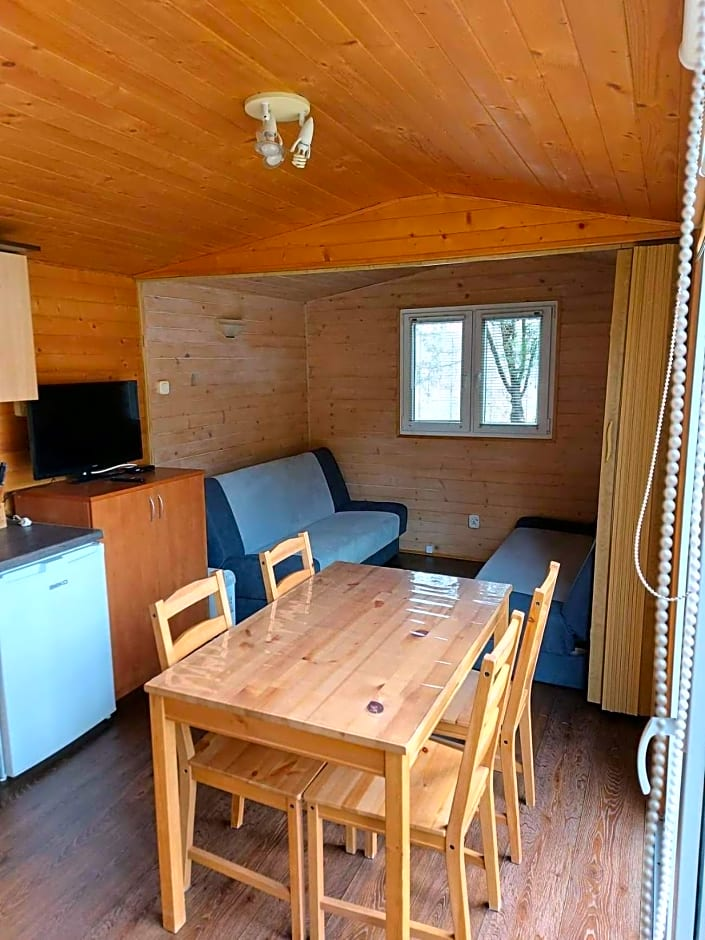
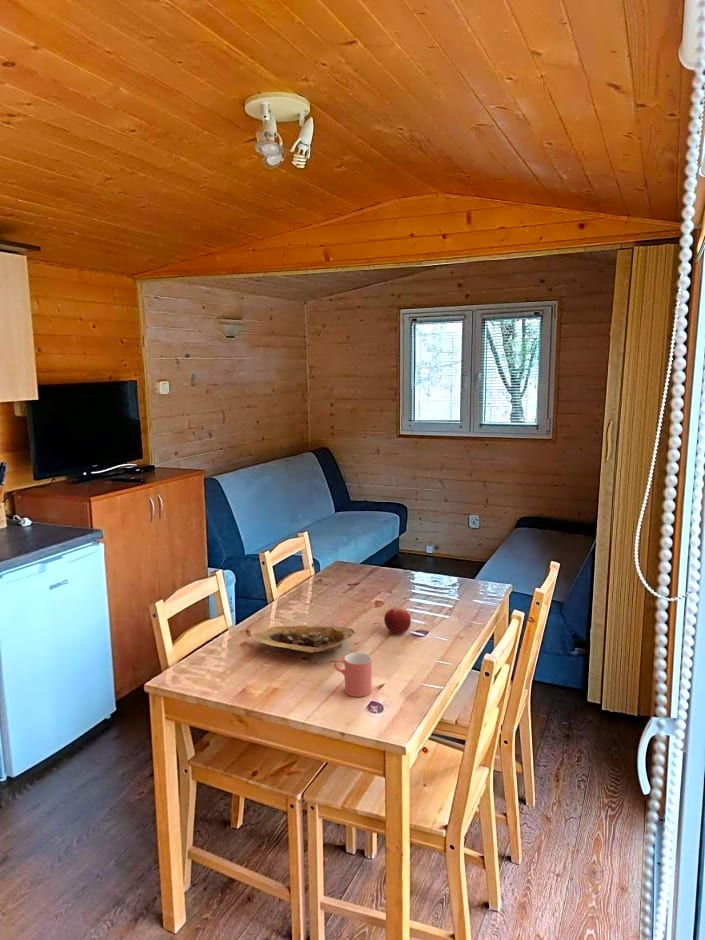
+ fruit [383,606,412,635]
+ bowl [252,624,356,654]
+ cup [333,651,372,698]
